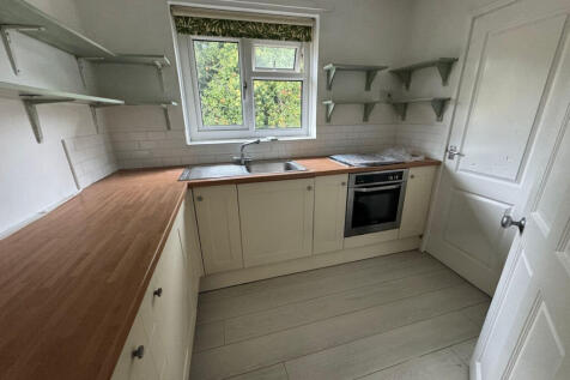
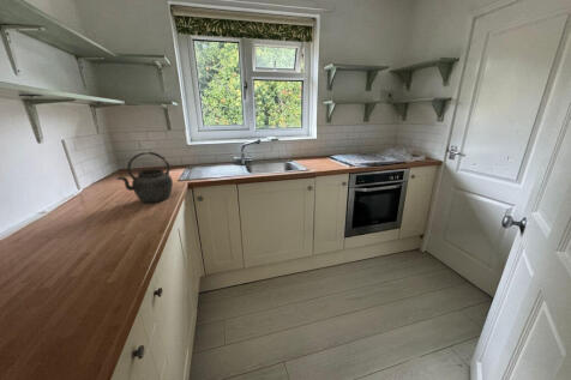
+ kettle [115,151,174,204]
